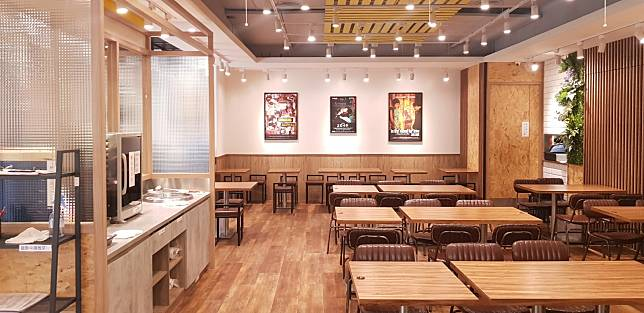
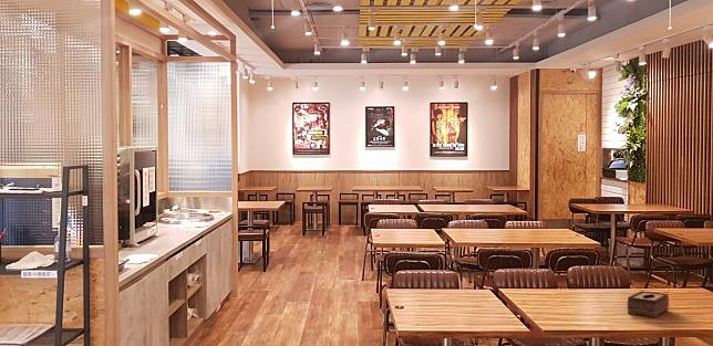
+ tissue box [627,290,670,318]
